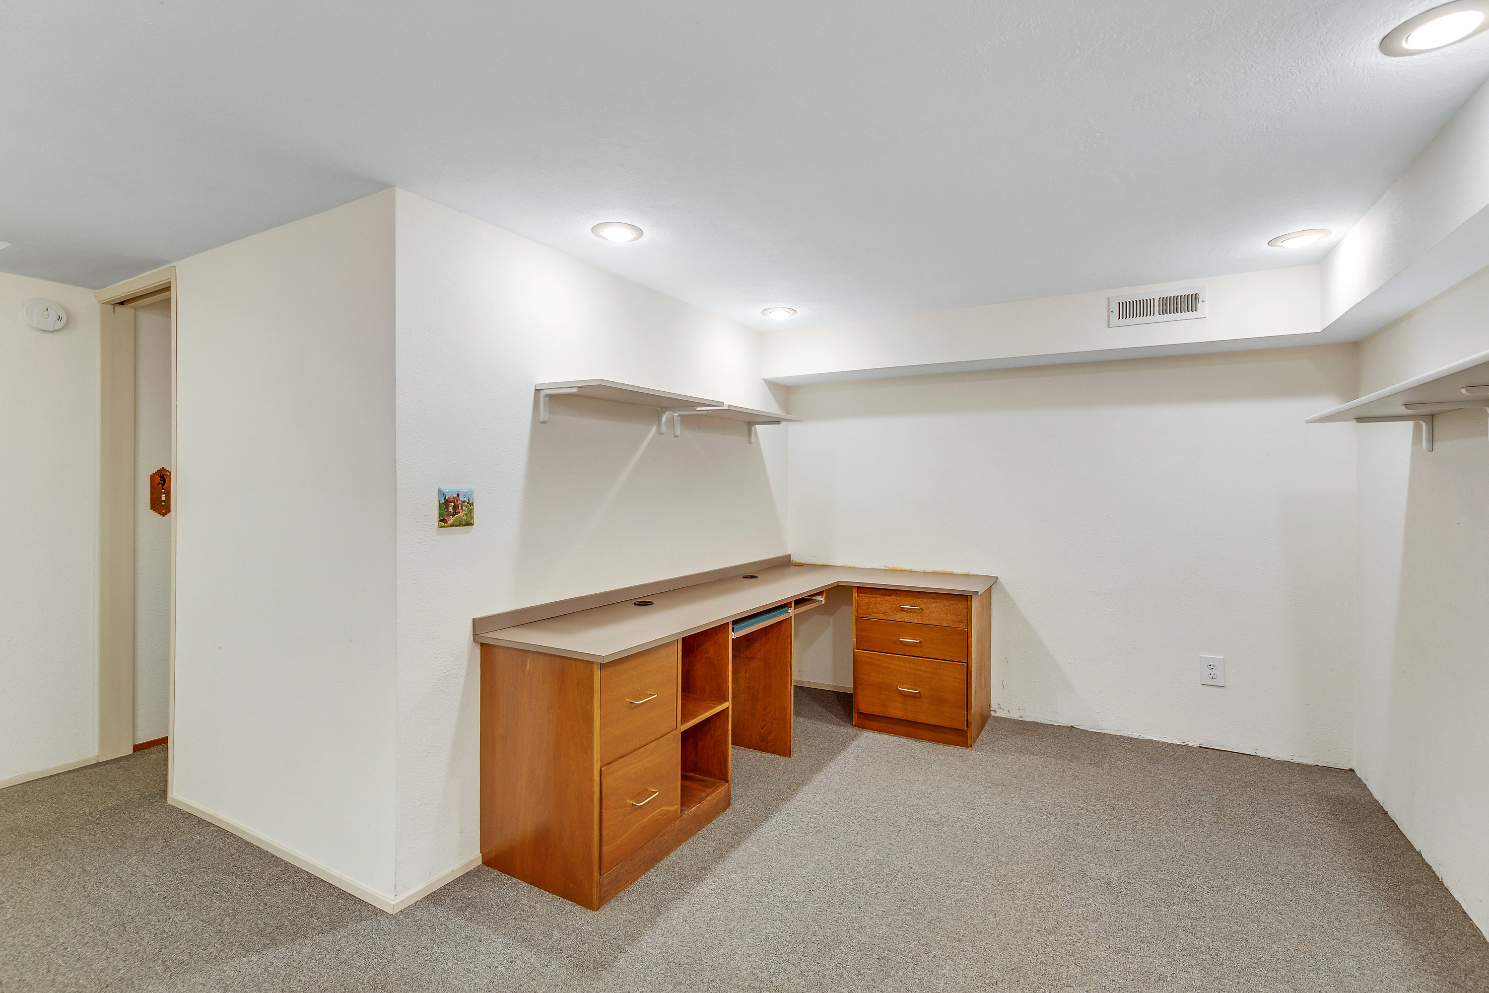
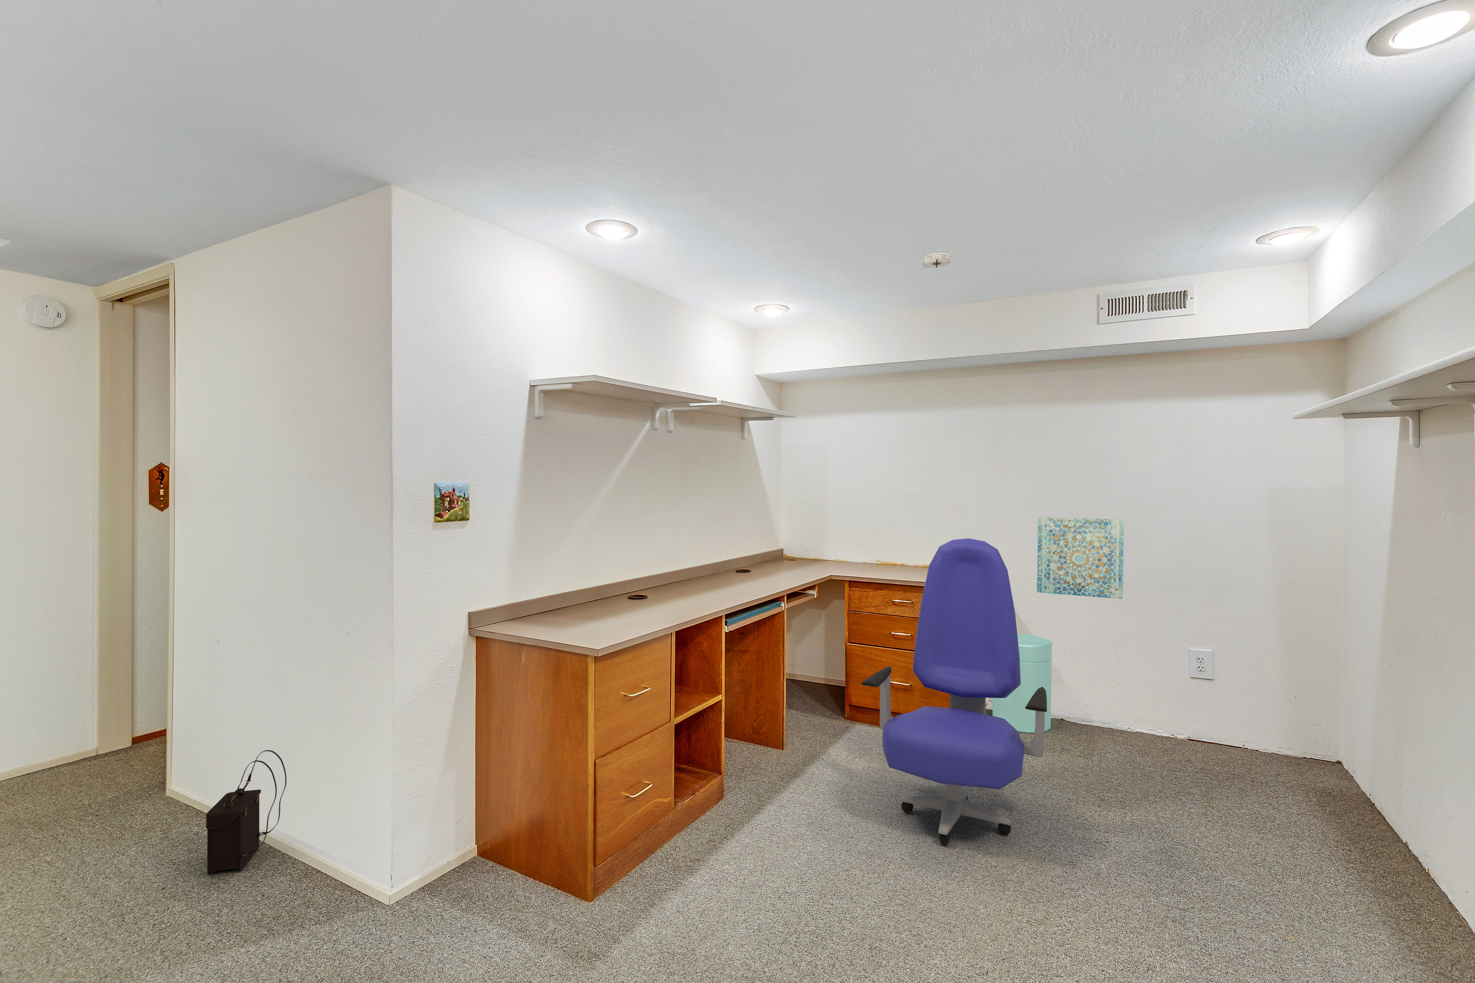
+ office chair [860,538,1047,845]
+ trash can [986,633,1052,733]
+ wall art [1036,517,1125,600]
+ satchel [205,749,288,875]
+ smoke detector [922,252,952,270]
